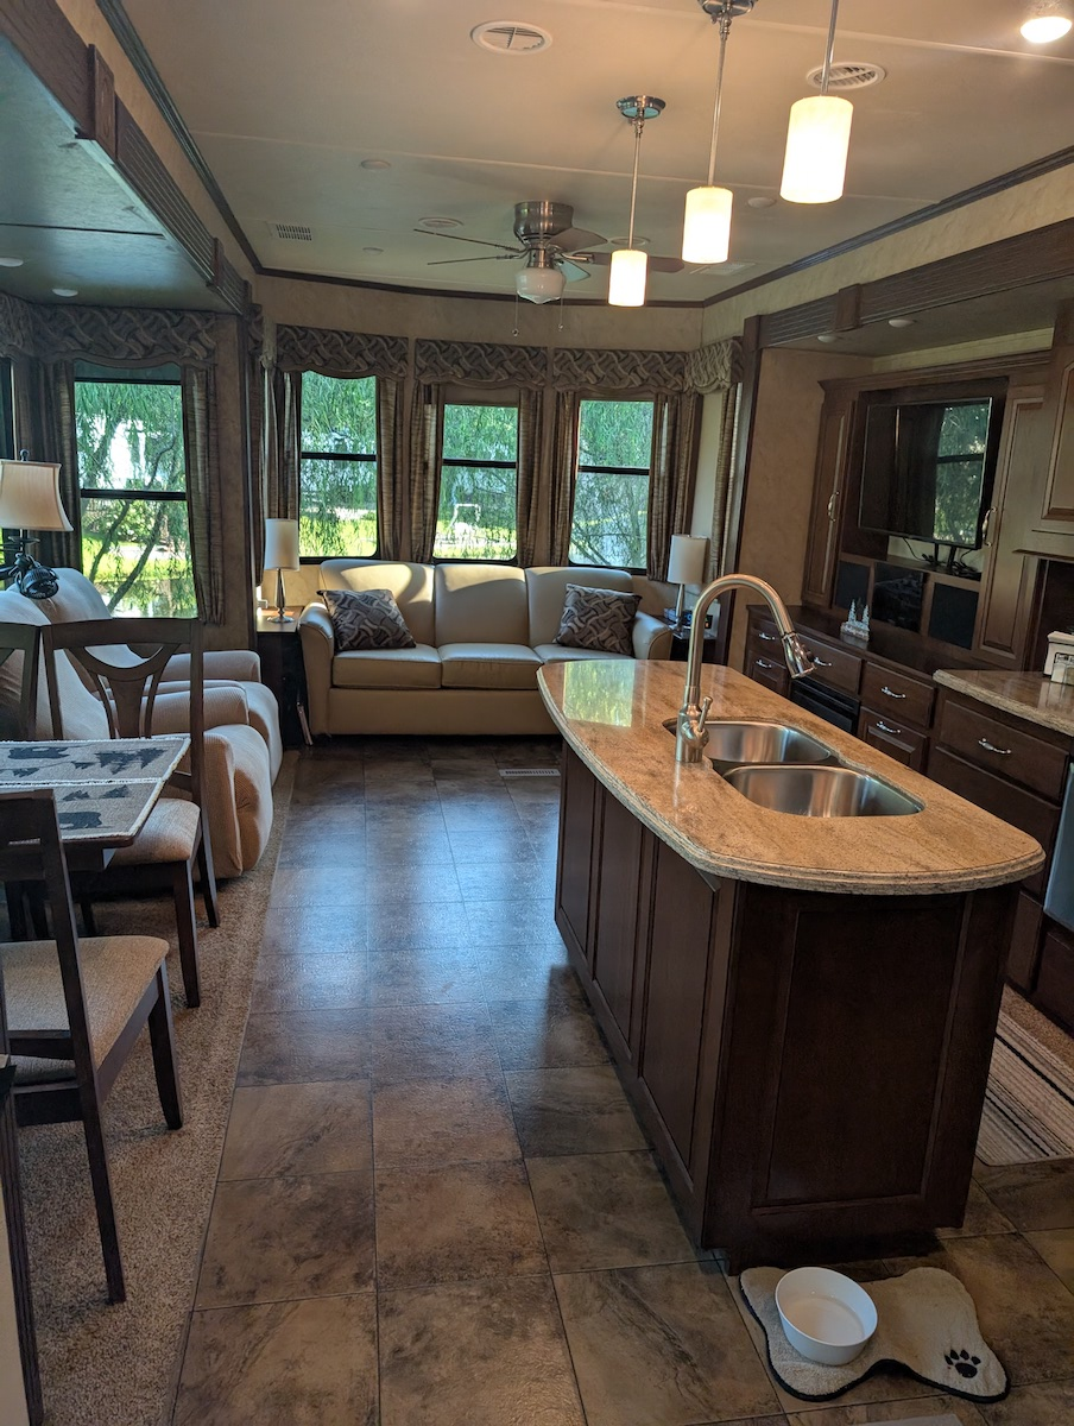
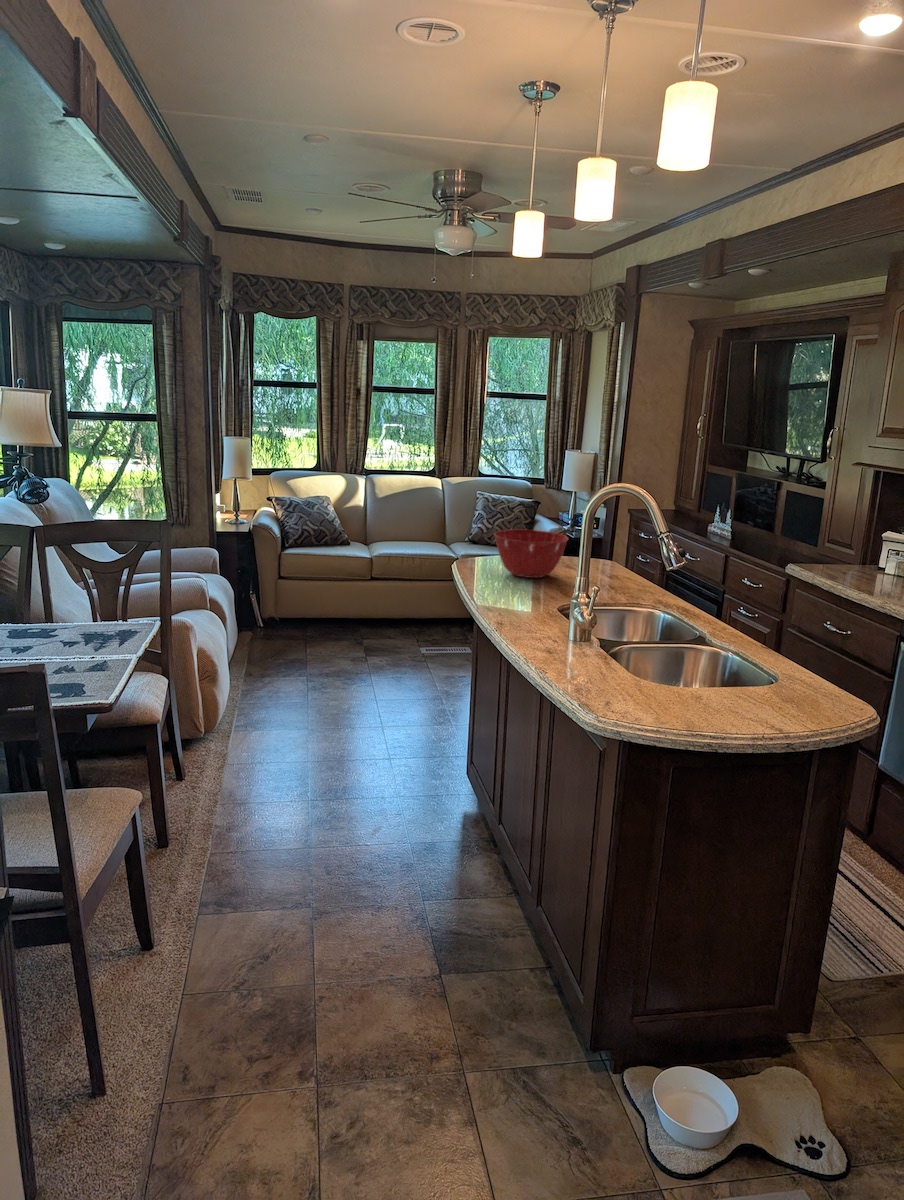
+ mixing bowl [493,529,570,579]
